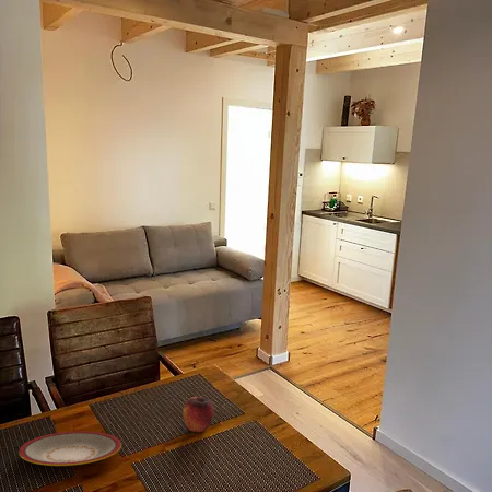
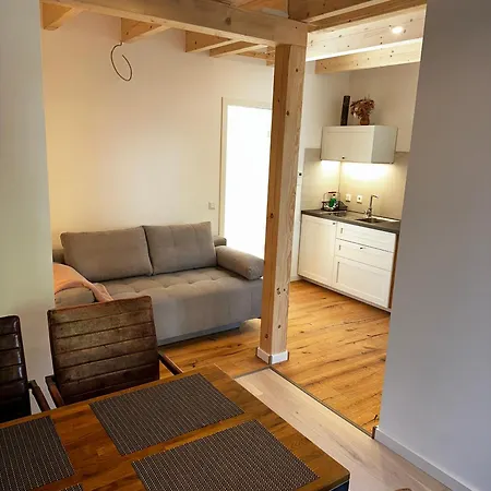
- plate [17,430,122,467]
- fruit [181,395,214,433]
